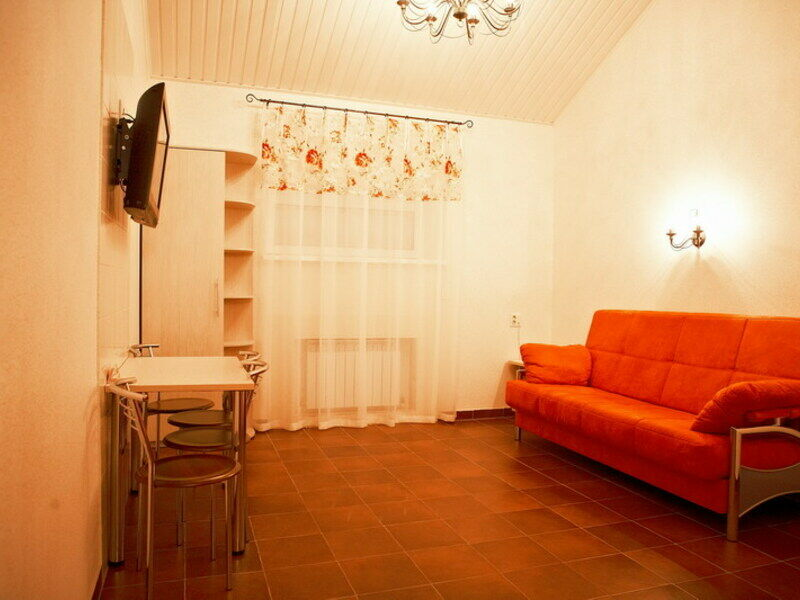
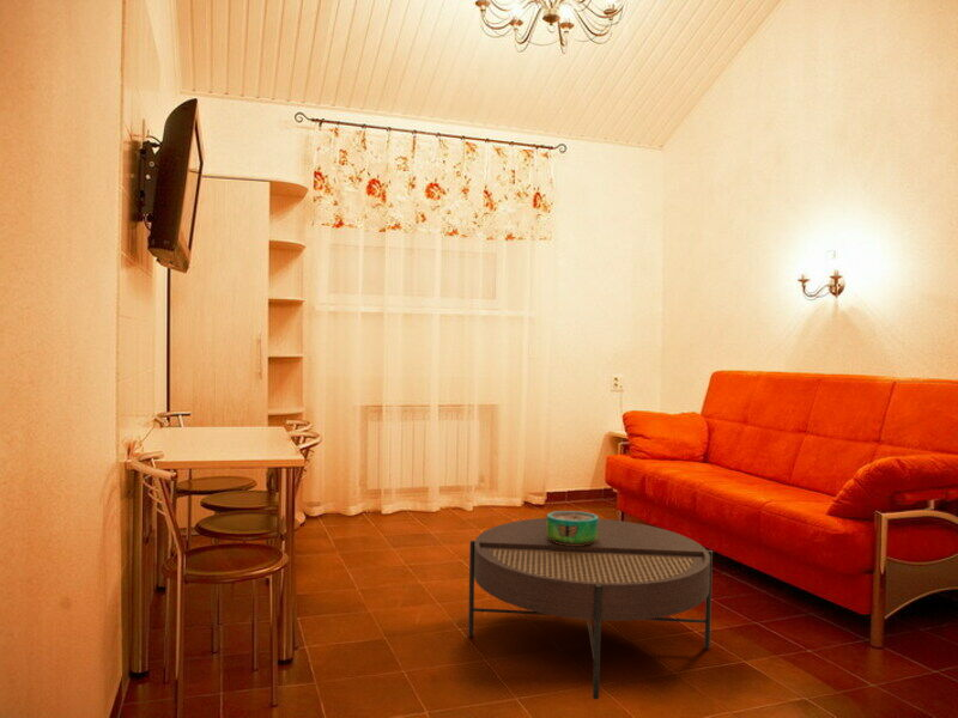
+ coffee table [467,517,714,700]
+ decorative bowl [546,510,600,546]
